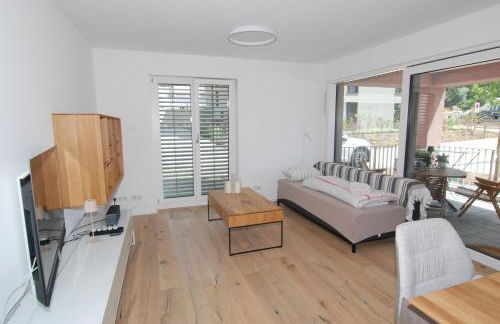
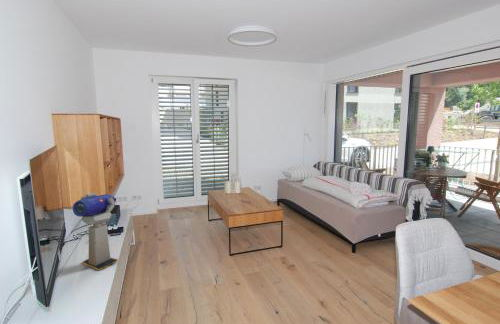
+ speaker [72,192,119,271]
